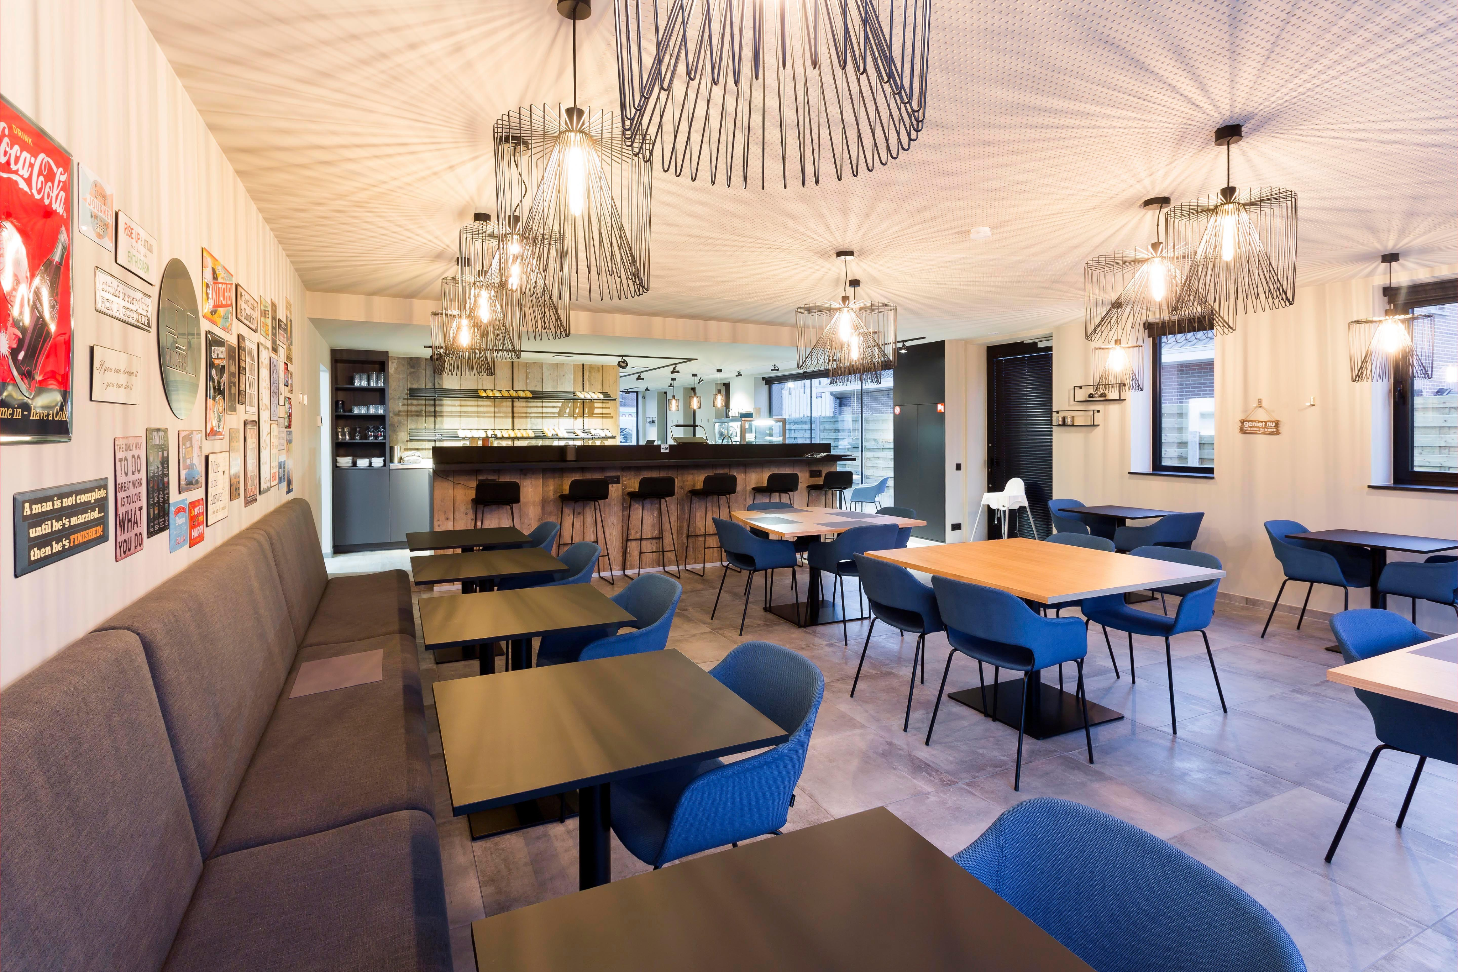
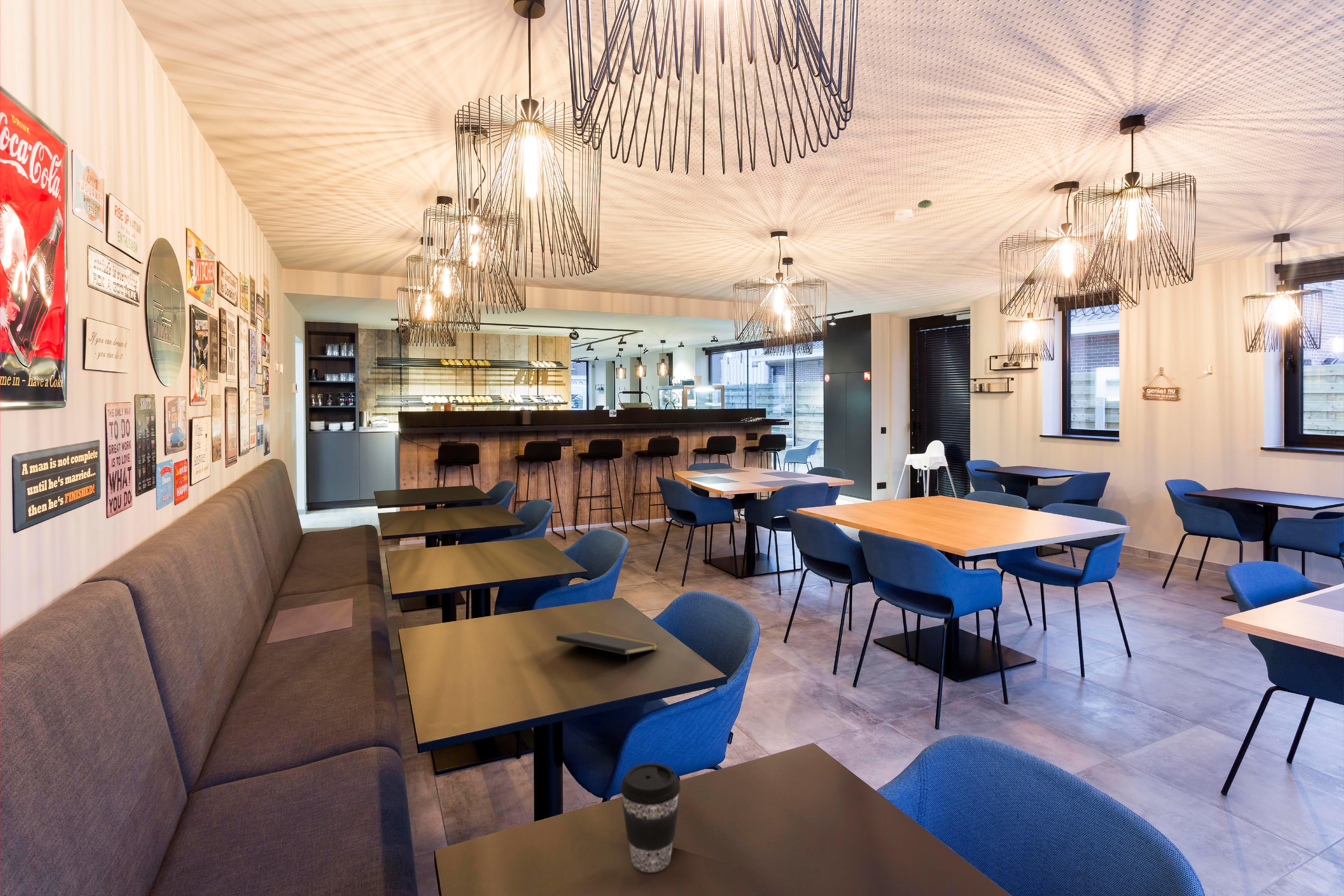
+ smoke detector [918,199,933,208]
+ coffee cup [620,763,681,872]
+ notepad [556,631,659,668]
